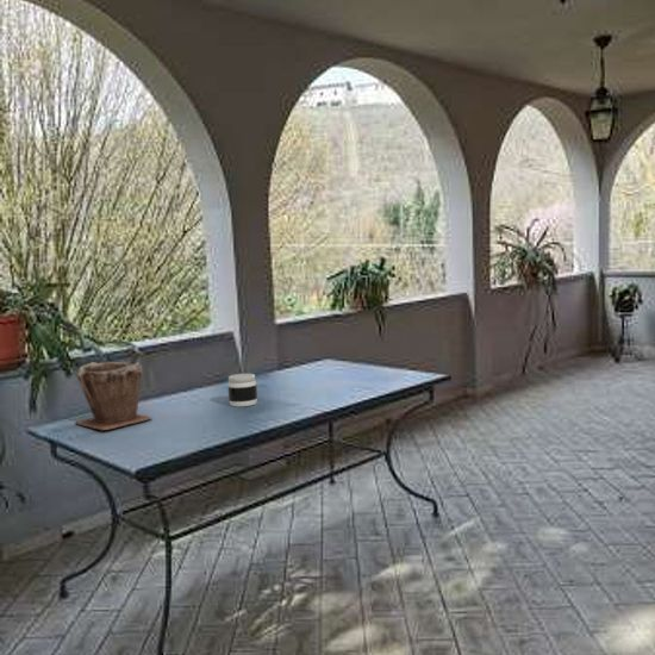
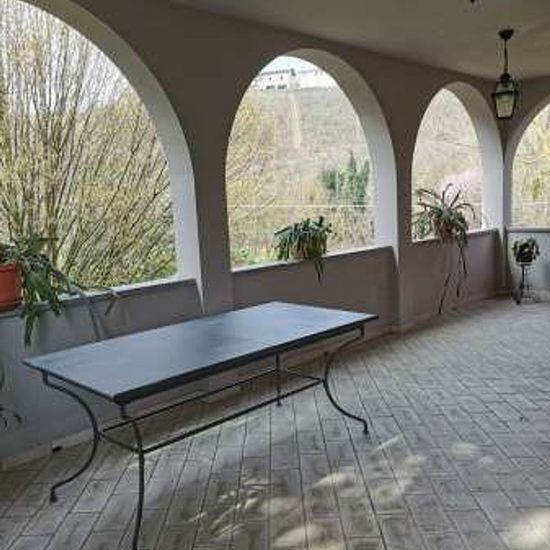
- jar [227,373,258,407]
- plant pot [74,361,152,431]
